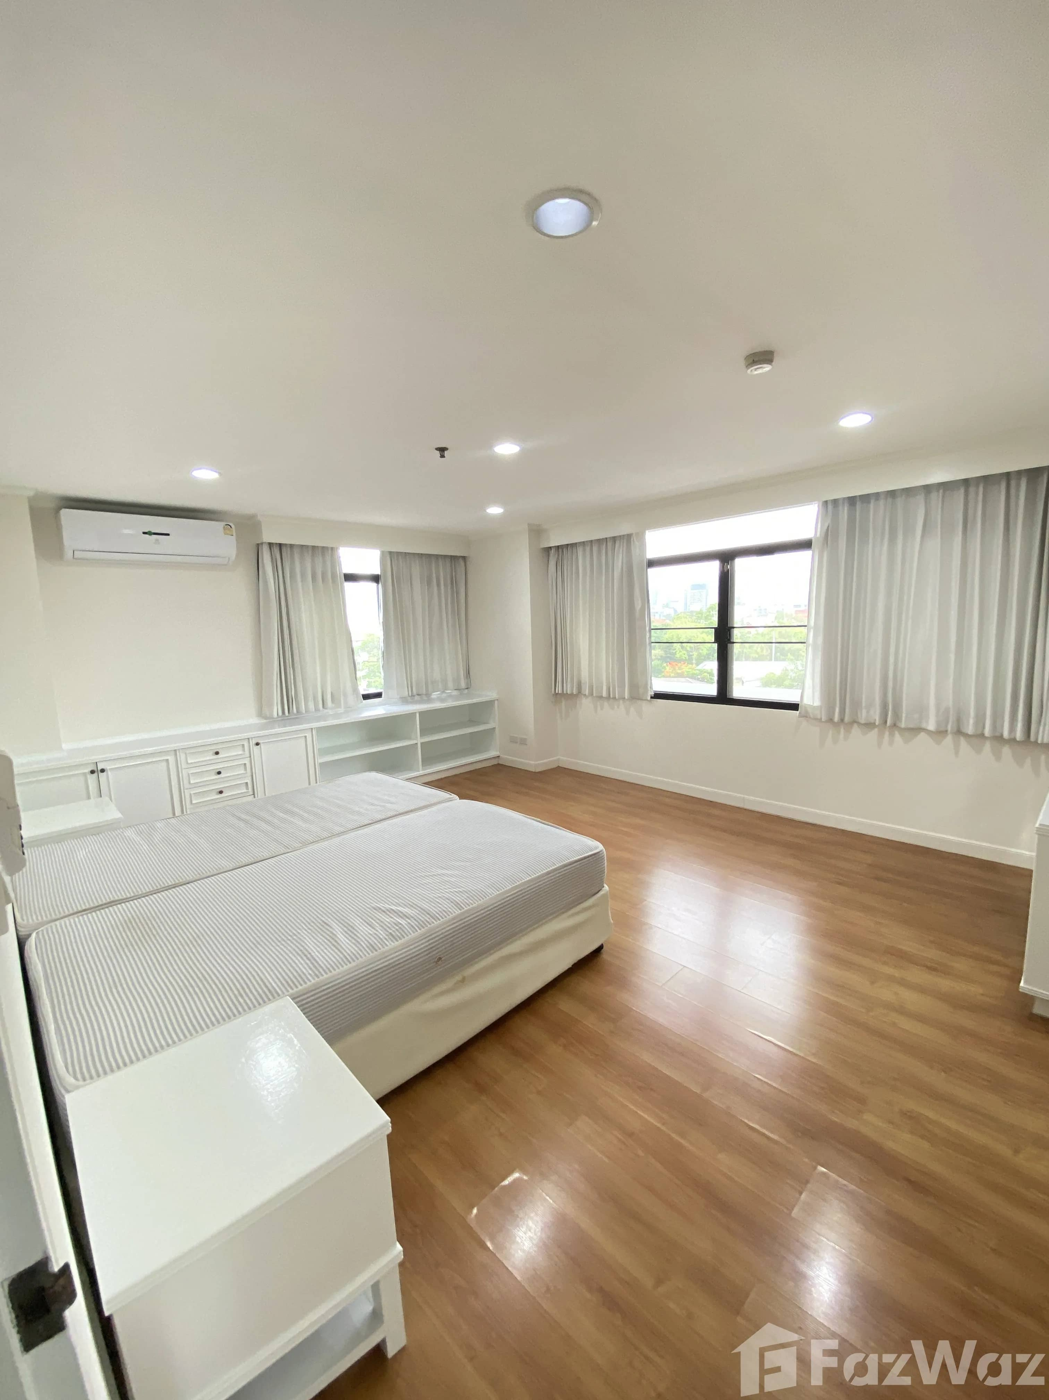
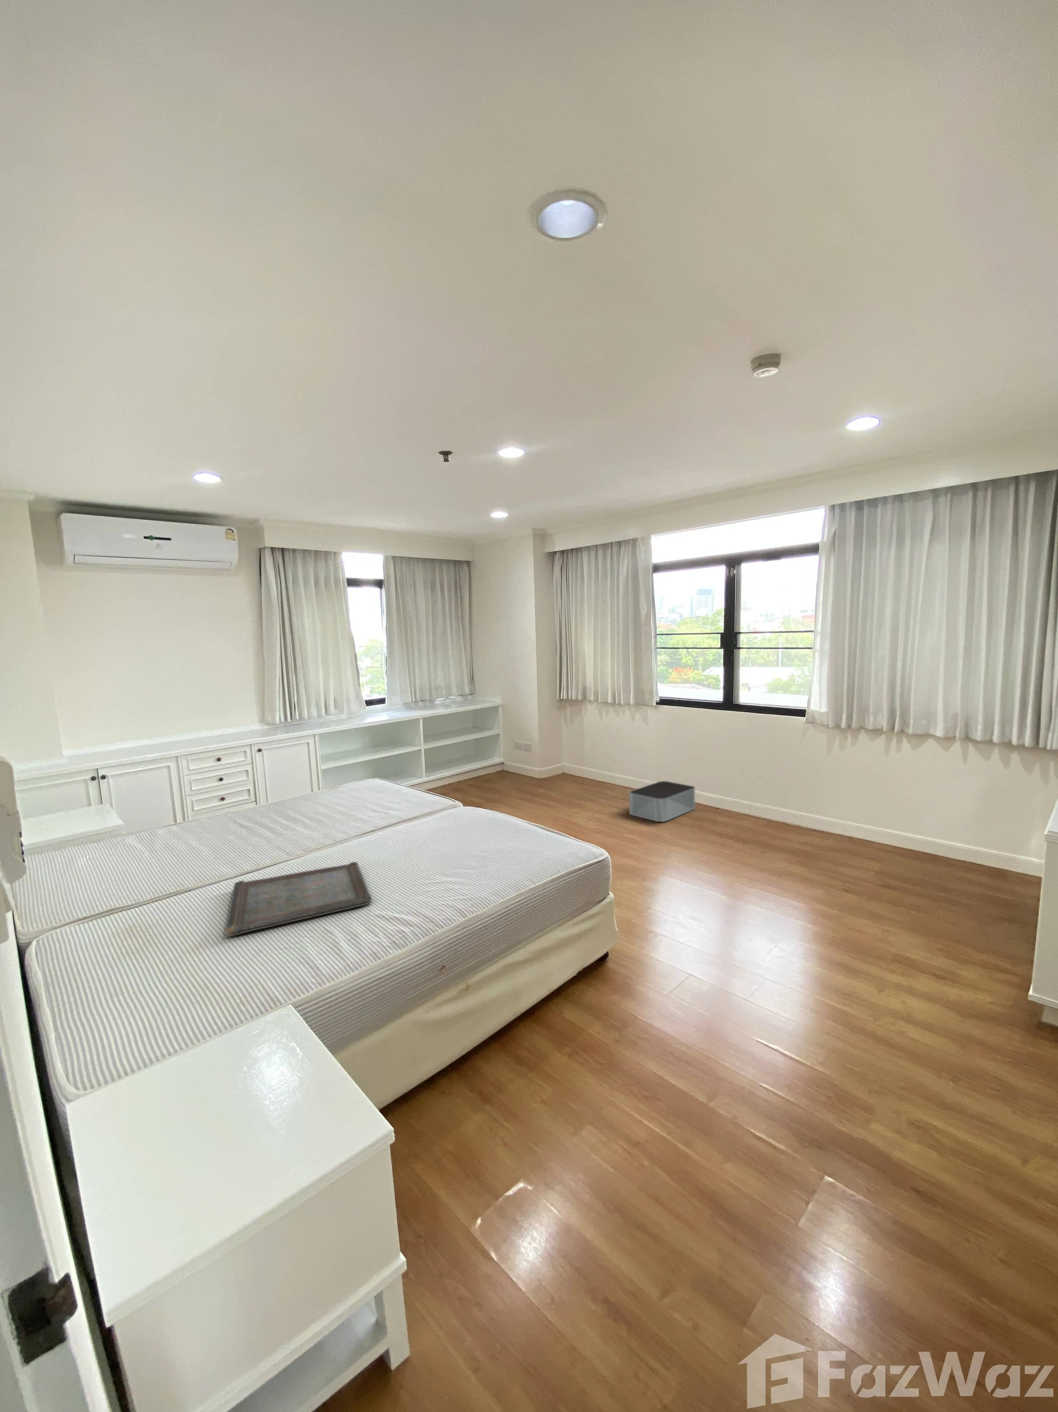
+ serving tray [224,862,372,936]
+ storage bin [629,780,696,822]
